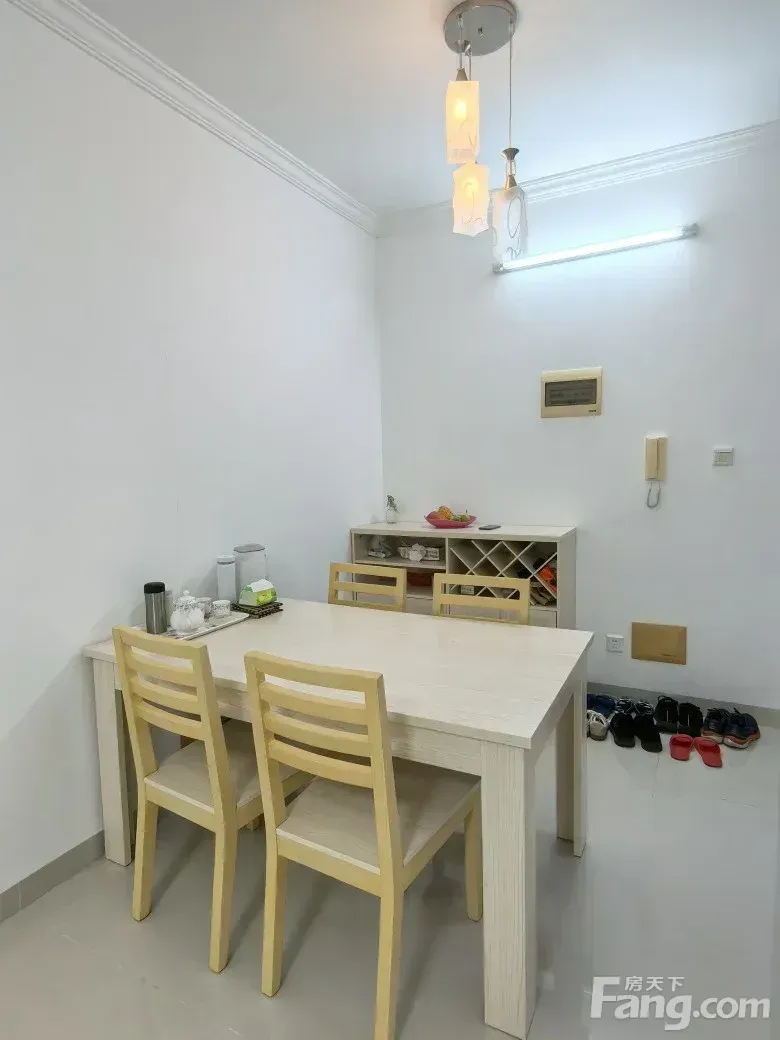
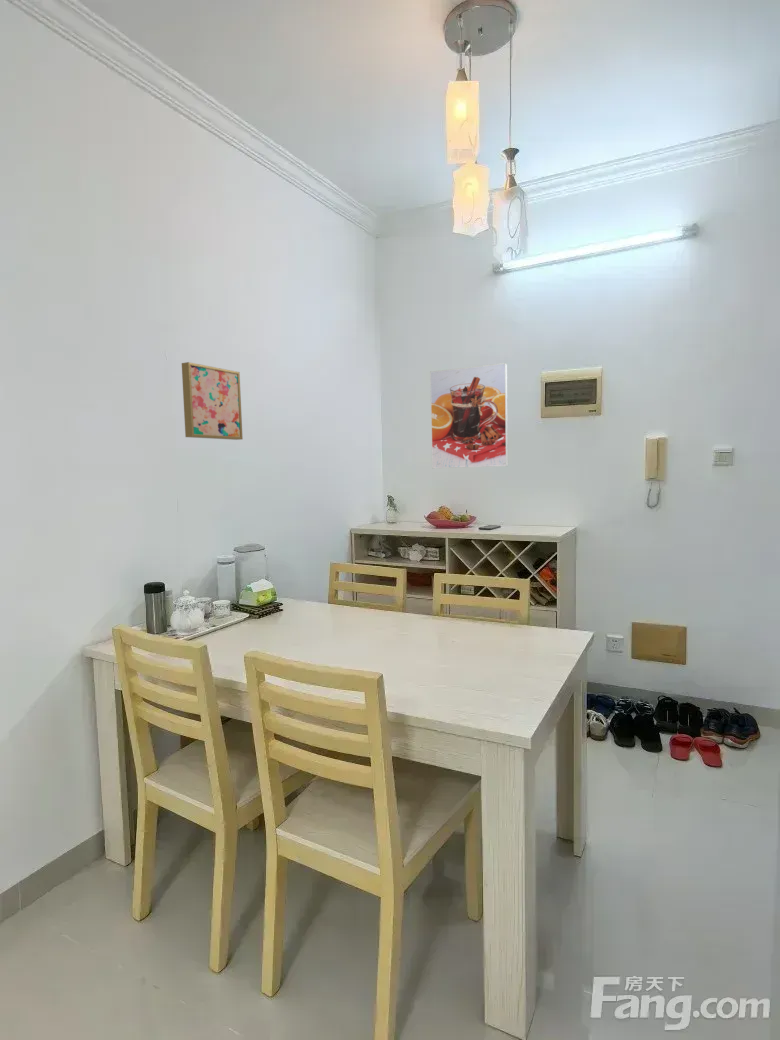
+ wall art [181,361,244,441]
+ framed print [429,362,509,469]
